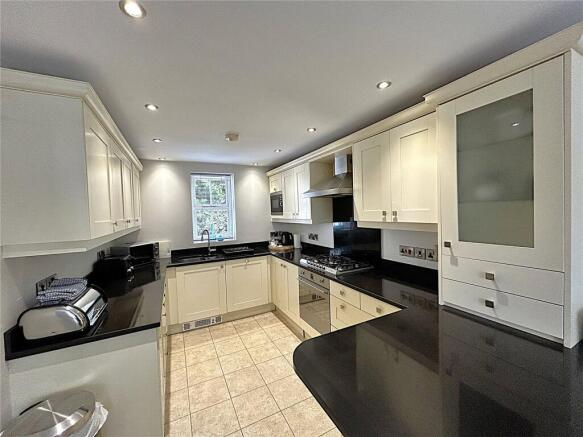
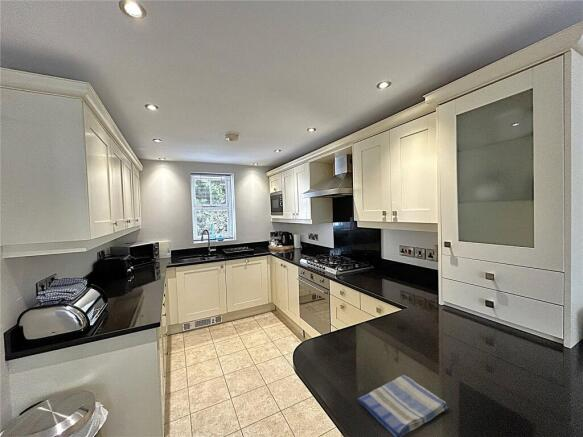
+ dish towel [356,374,449,437]
